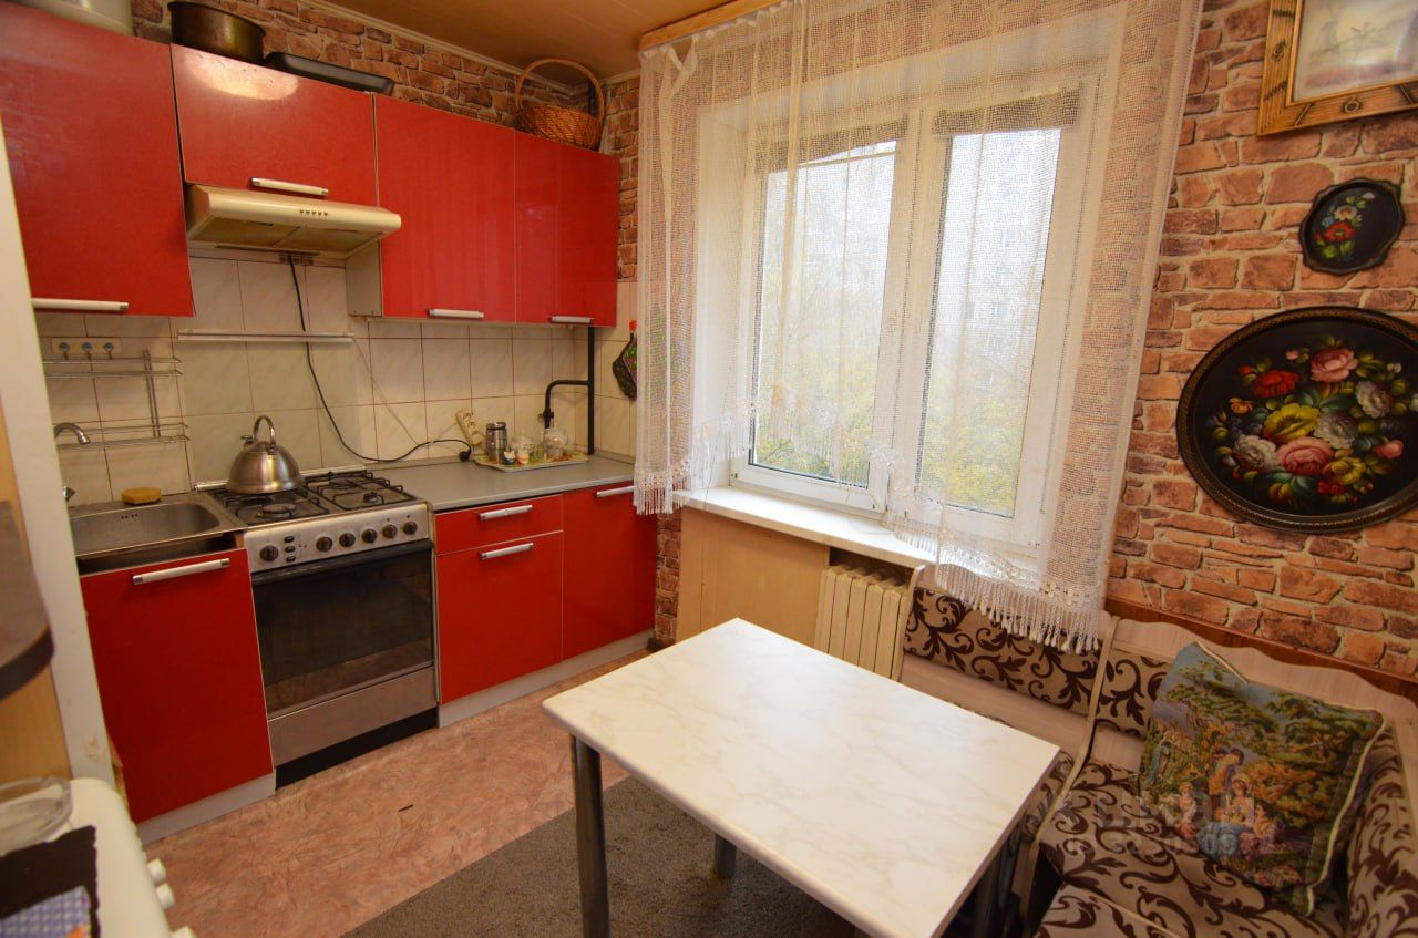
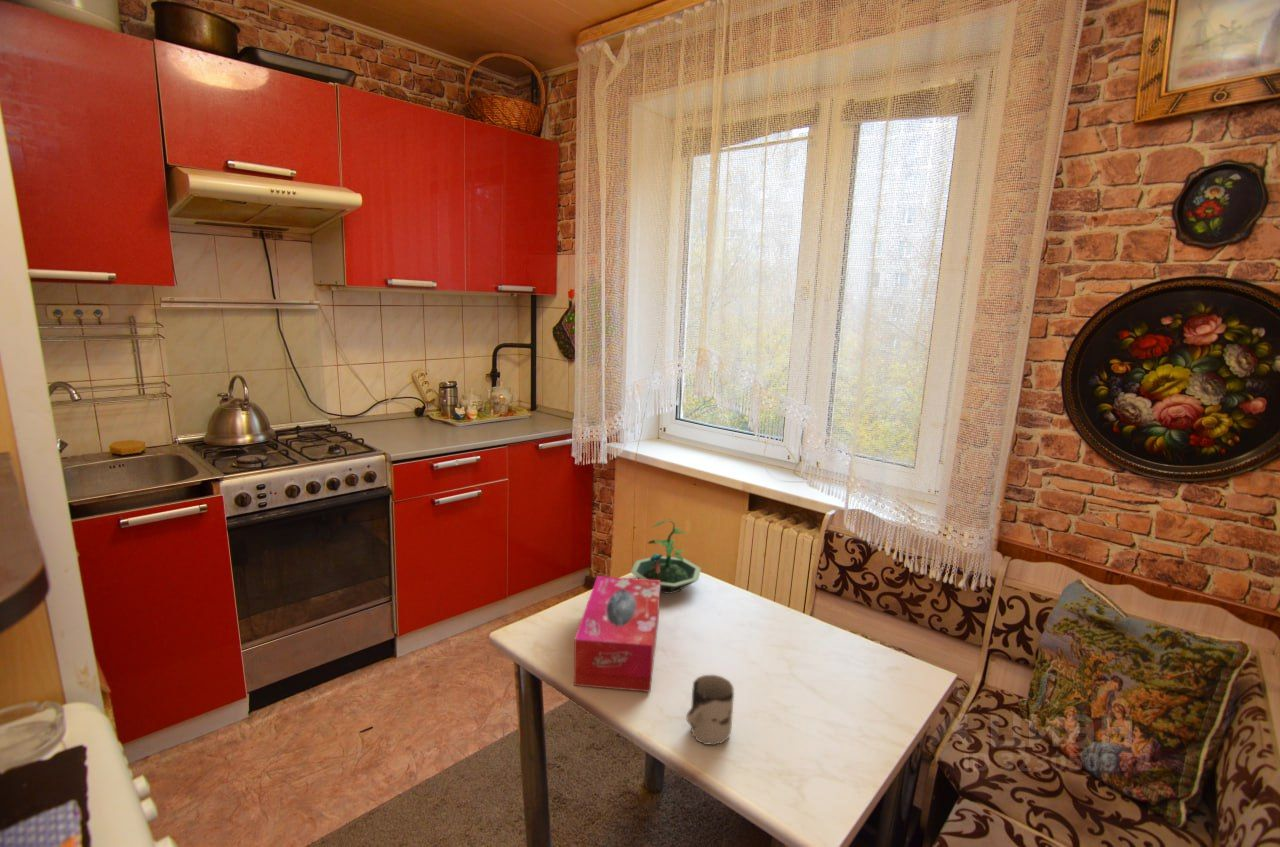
+ terrarium [630,518,702,595]
+ tissue box [573,575,661,693]
+ cup [685,674,735,746]
